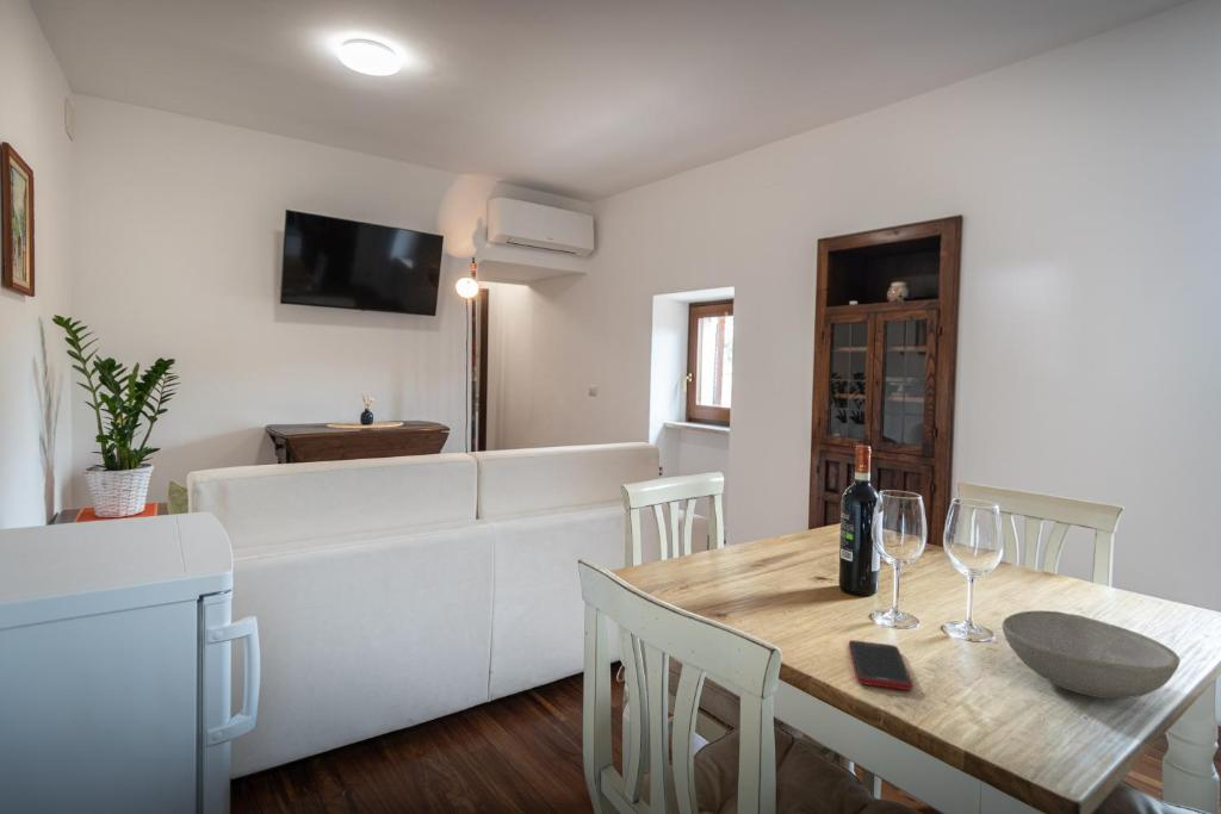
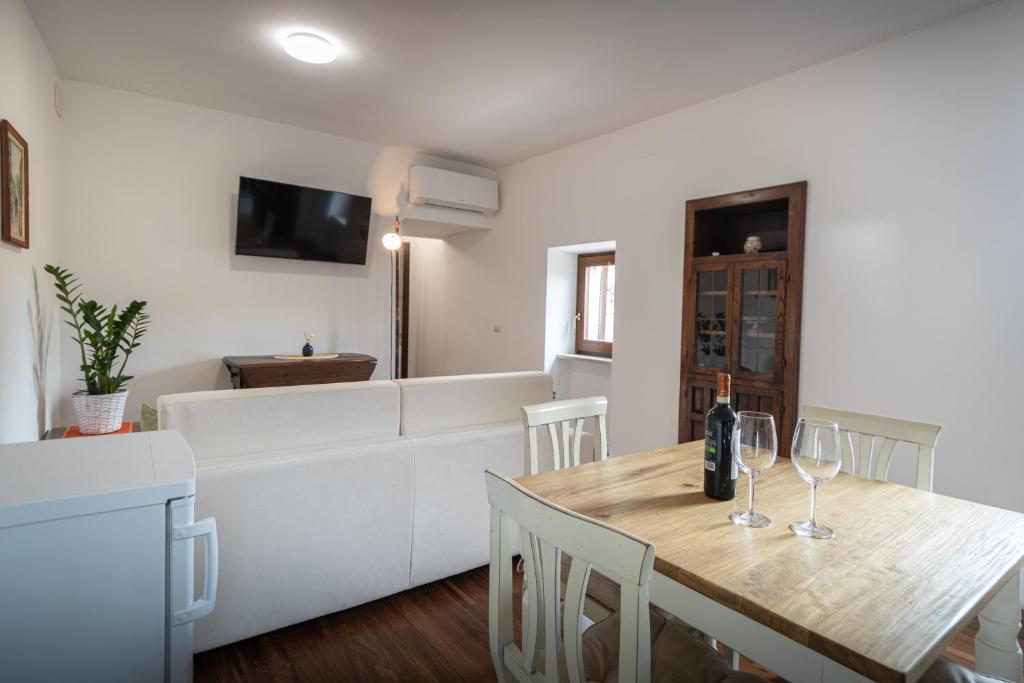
- cell phone [848,639,913,691]
- bowl [1002,610,1182,700]
